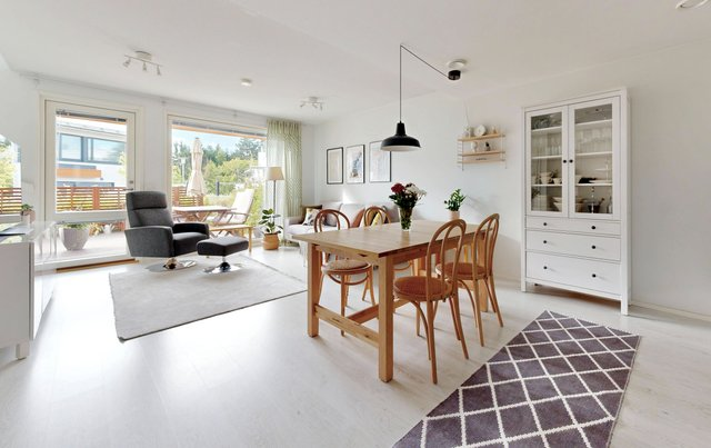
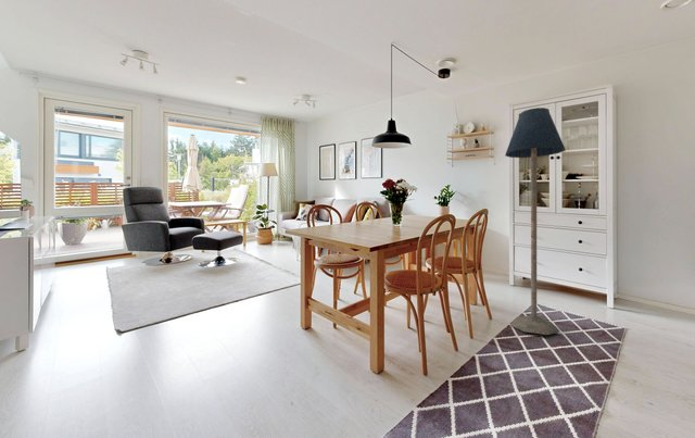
+ floor lamp [504,107,567,336]
